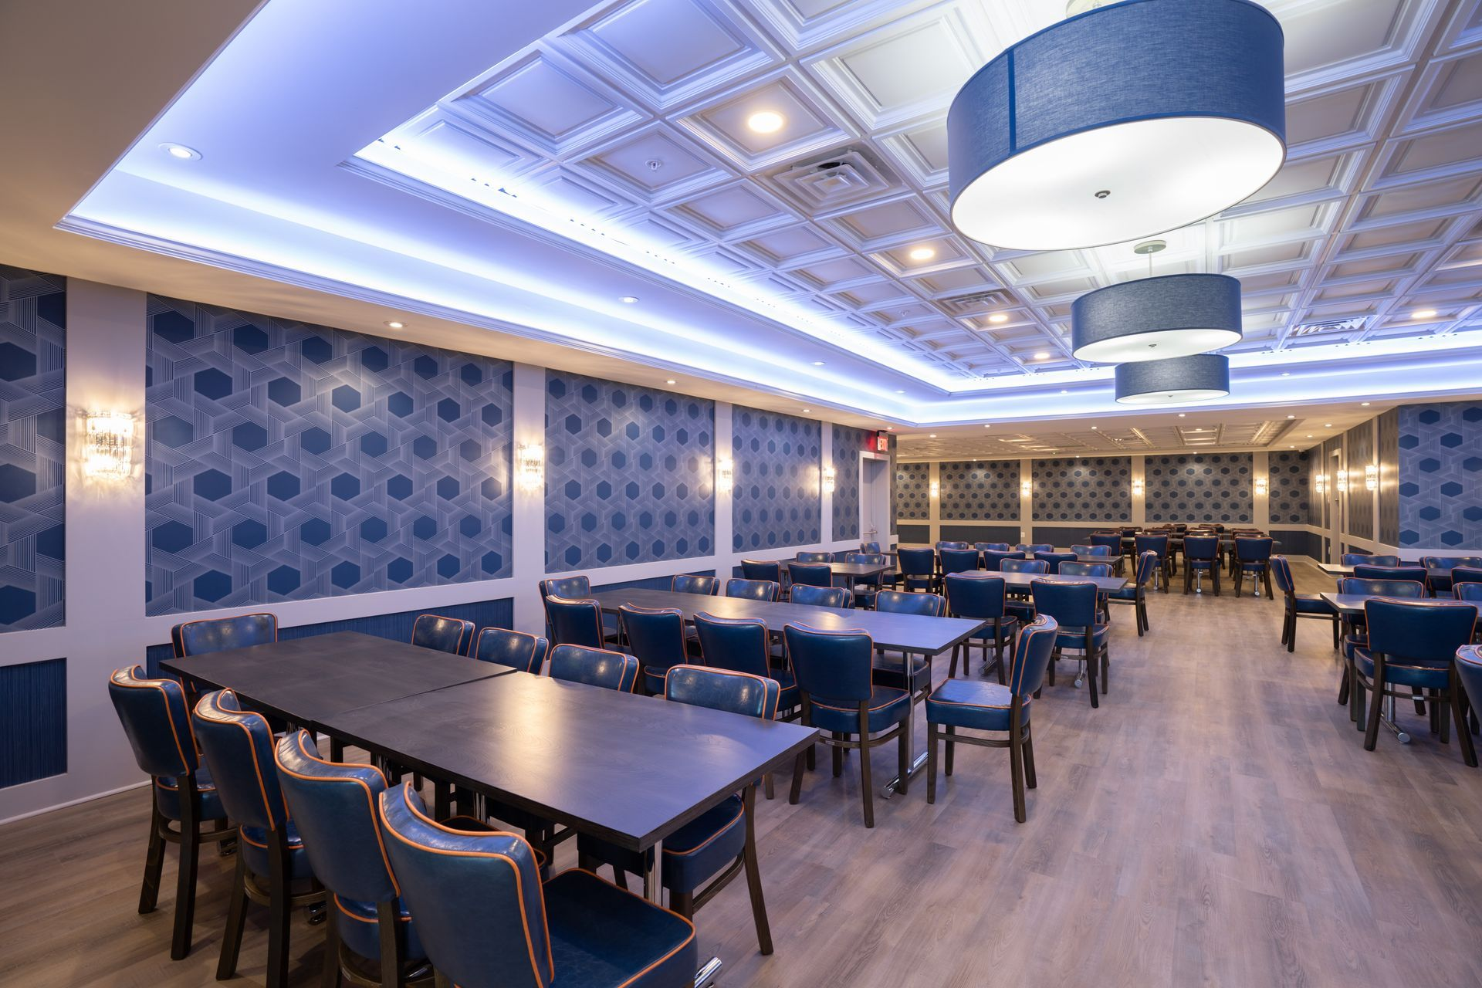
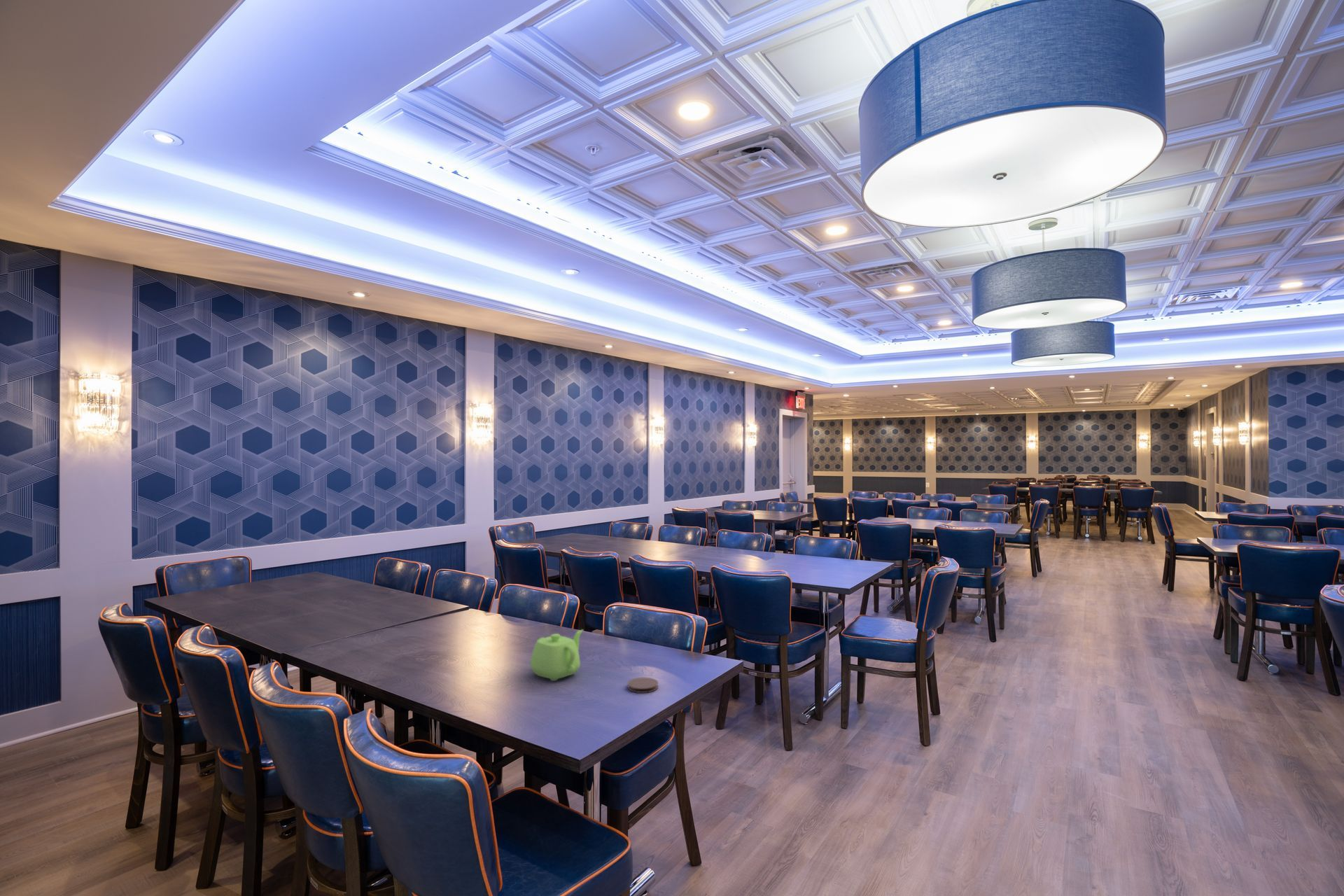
+ coaster [627,676,659,694]
+ teapot [530,629,584,682]
